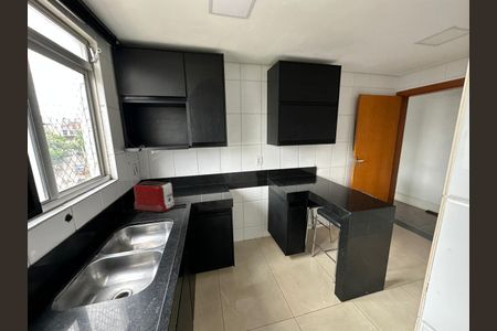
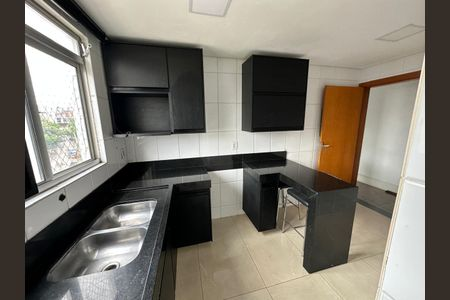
- toaster [133,180,176,213]
